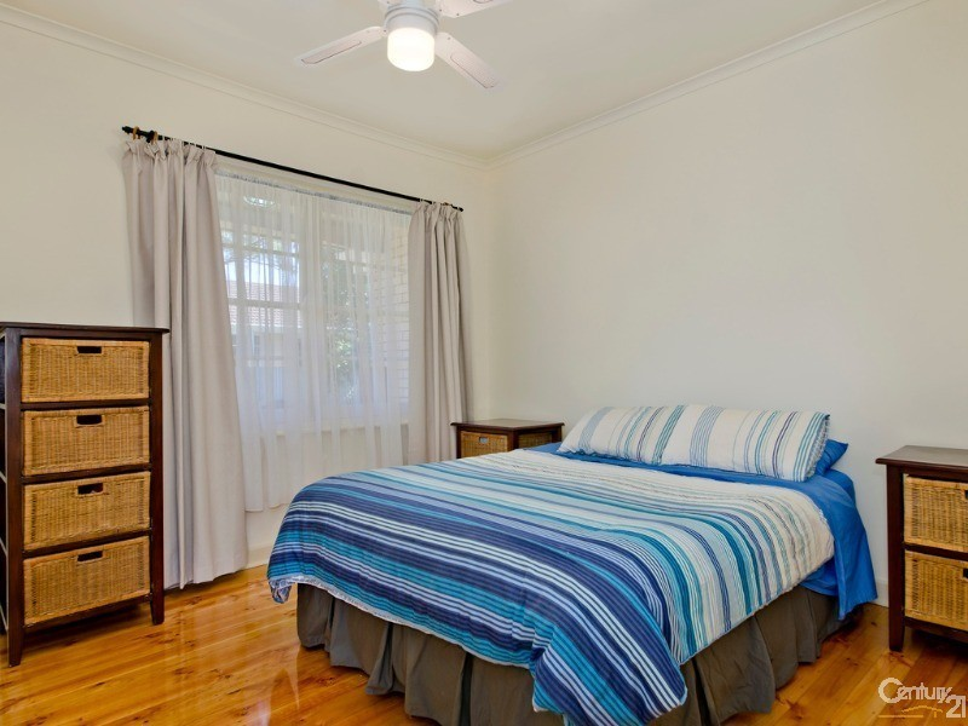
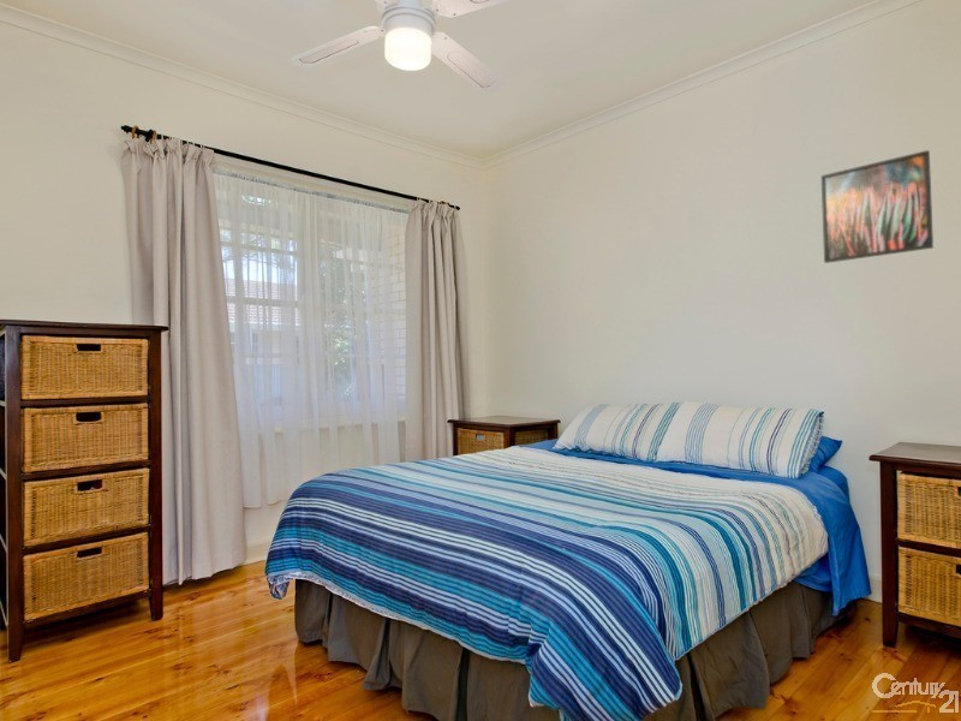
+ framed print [820,149,935,264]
